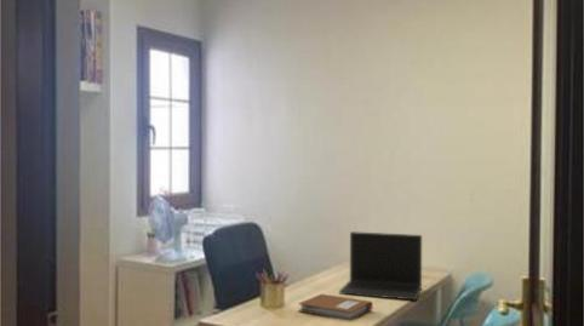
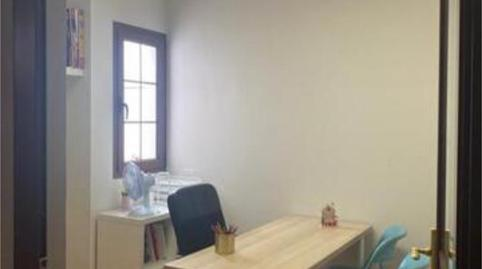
- laptop [338,230,423,301]
- notebook [297,293,374,322]
